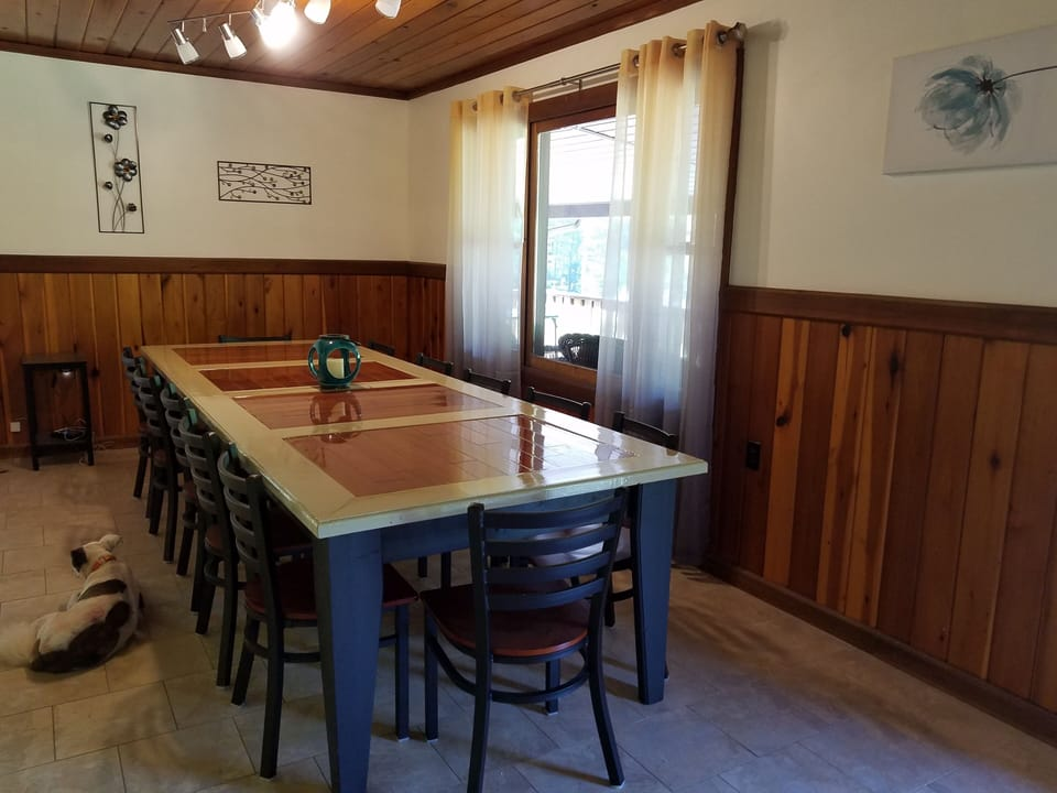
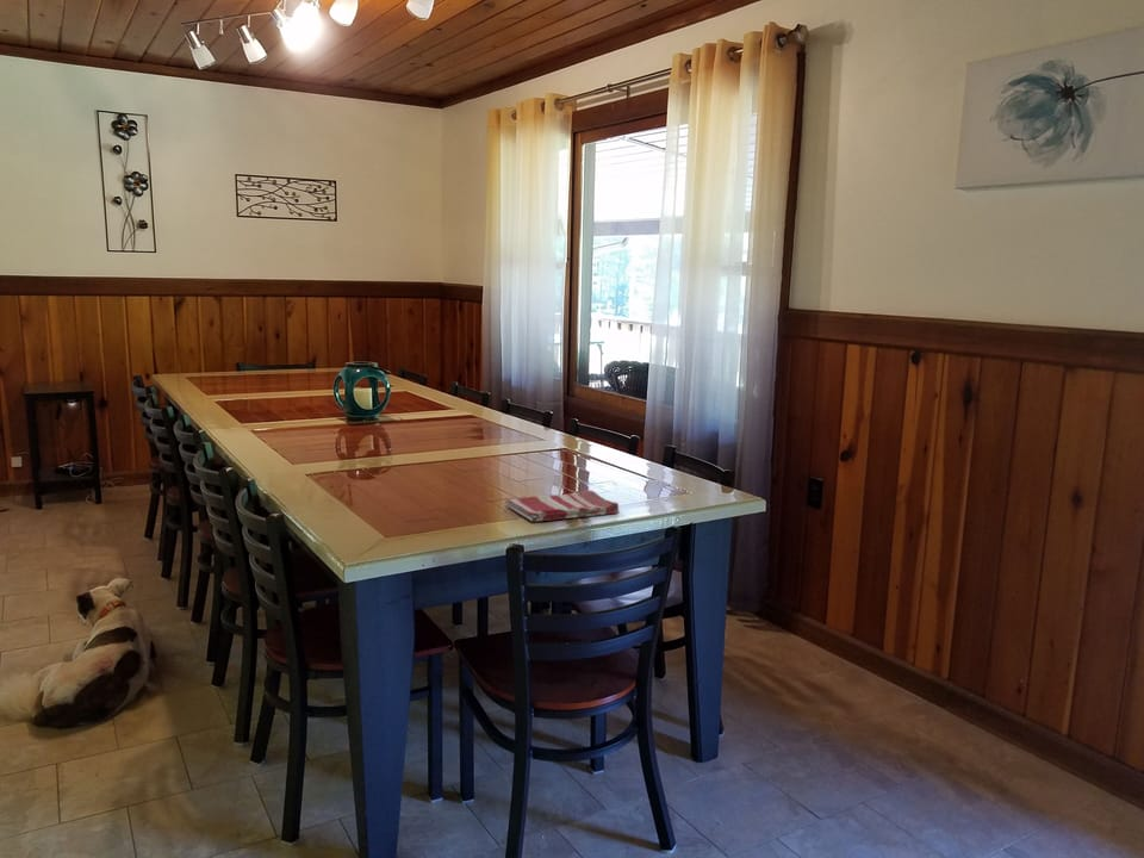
+ dish towel [504,489,620,523]
